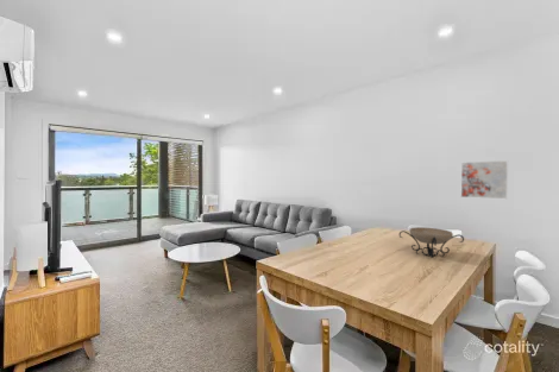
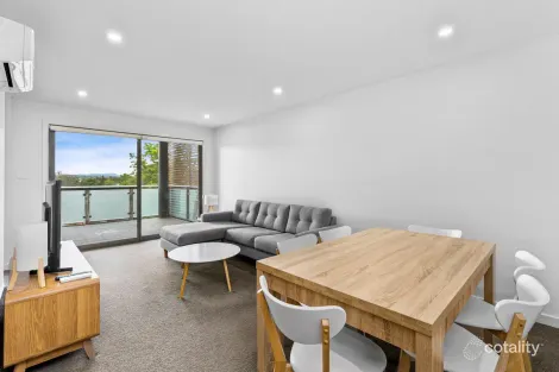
- decorative bowl [398,226,465,259]
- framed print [460,159,509,200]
